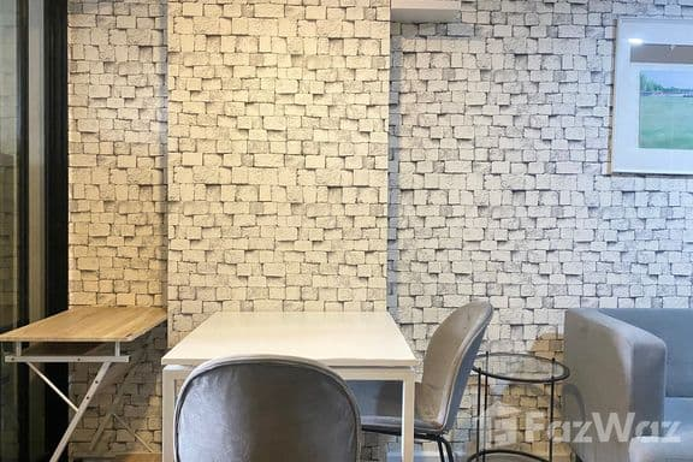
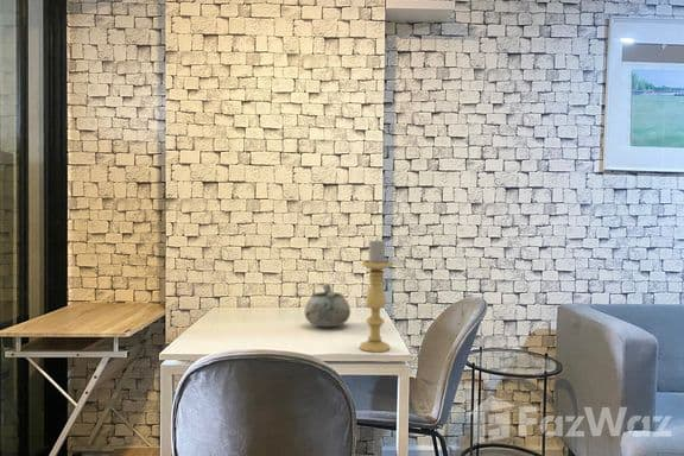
+ decorative bowl [304,283,352,328]
+ candle holder [359,236,392,354]
